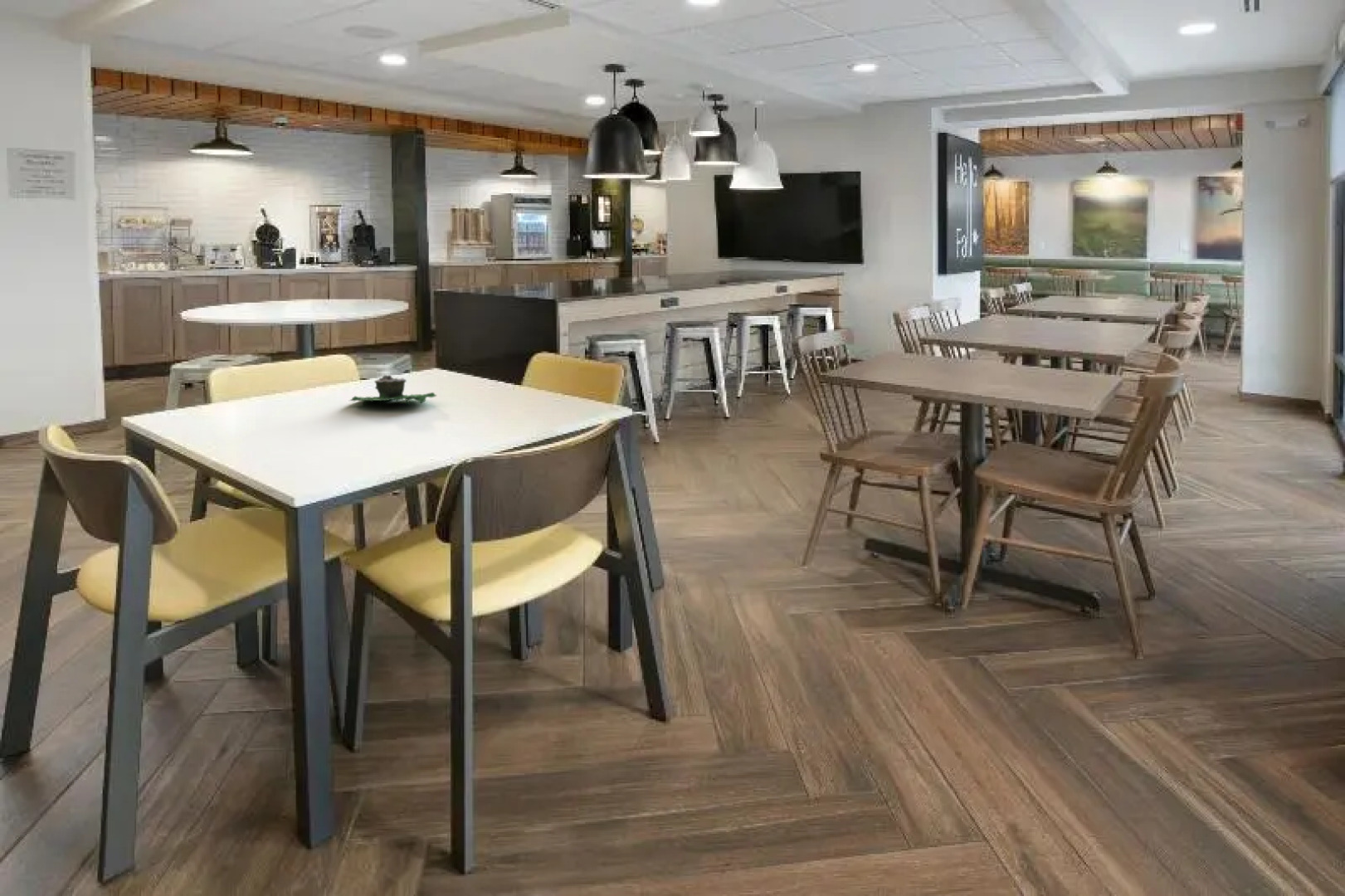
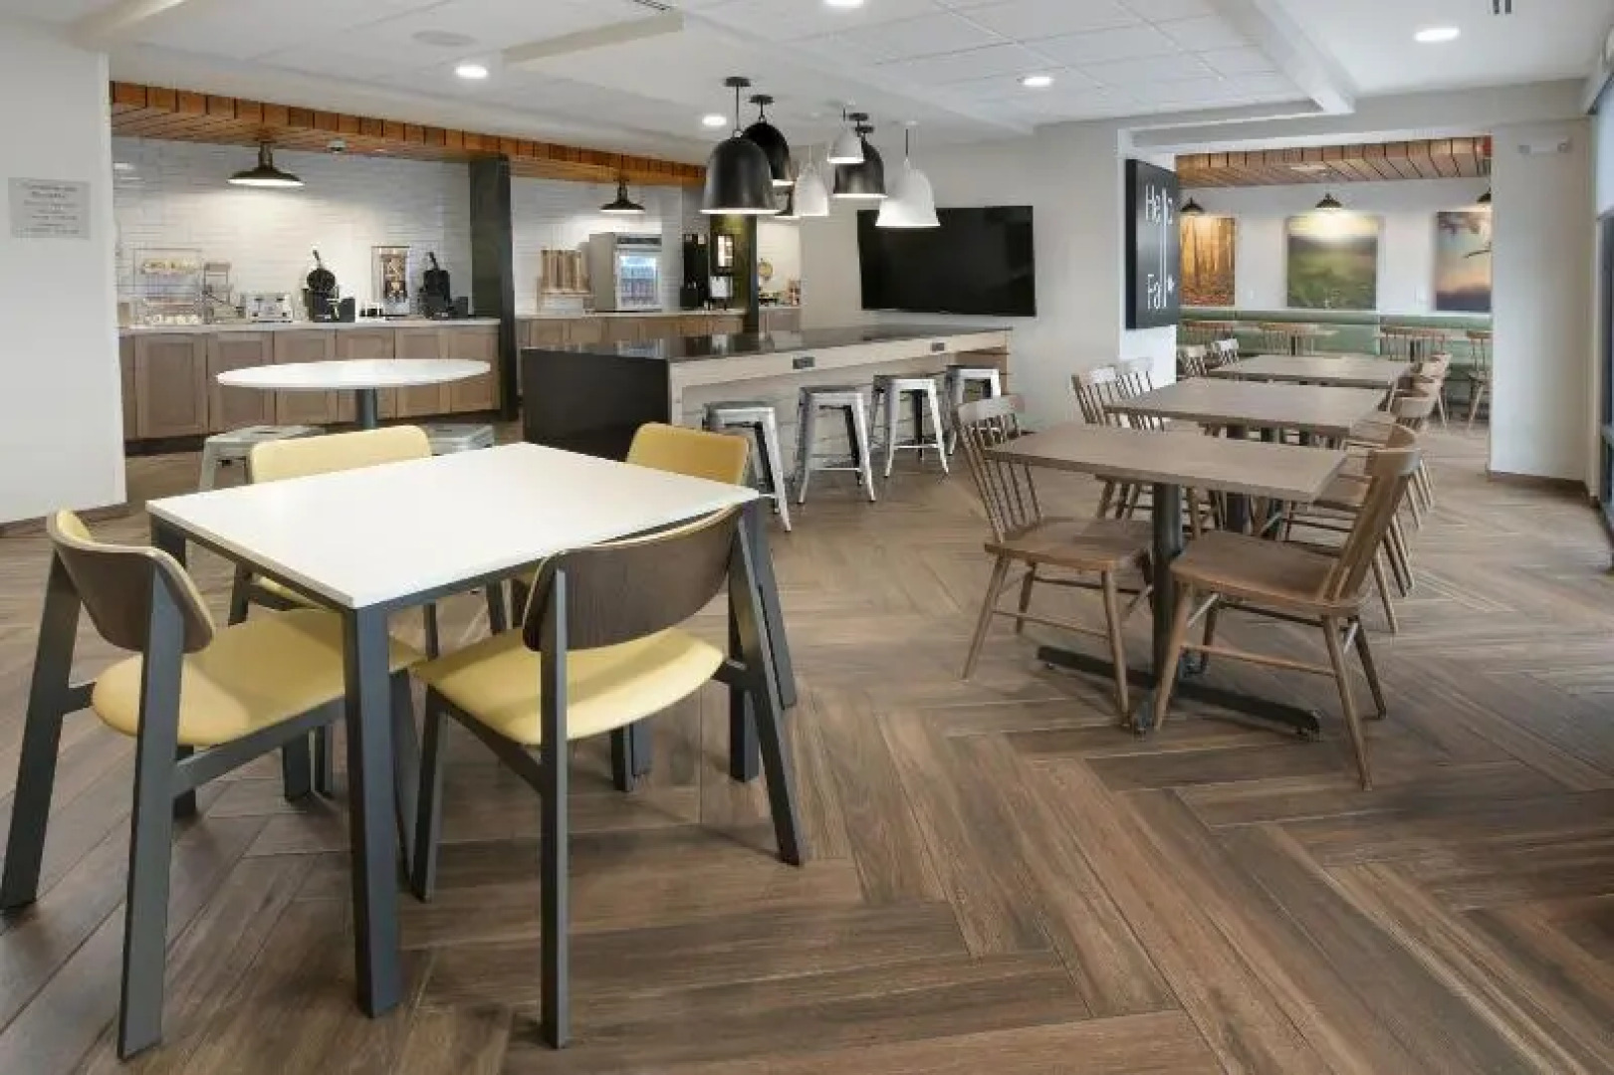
- succulent planter [348,374,437,405]
